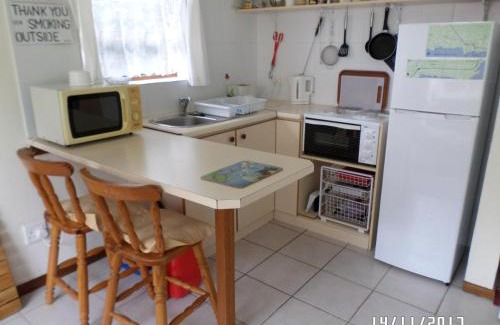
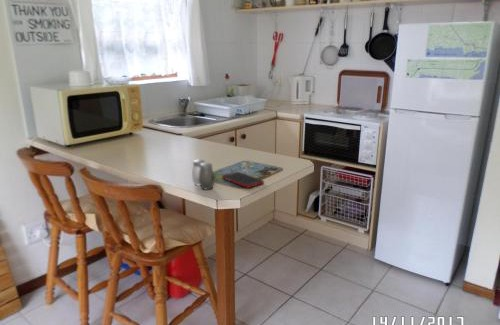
+ cell phone [221,171,265,189]
+ salt and pepper shaker [191,158,215,190]
